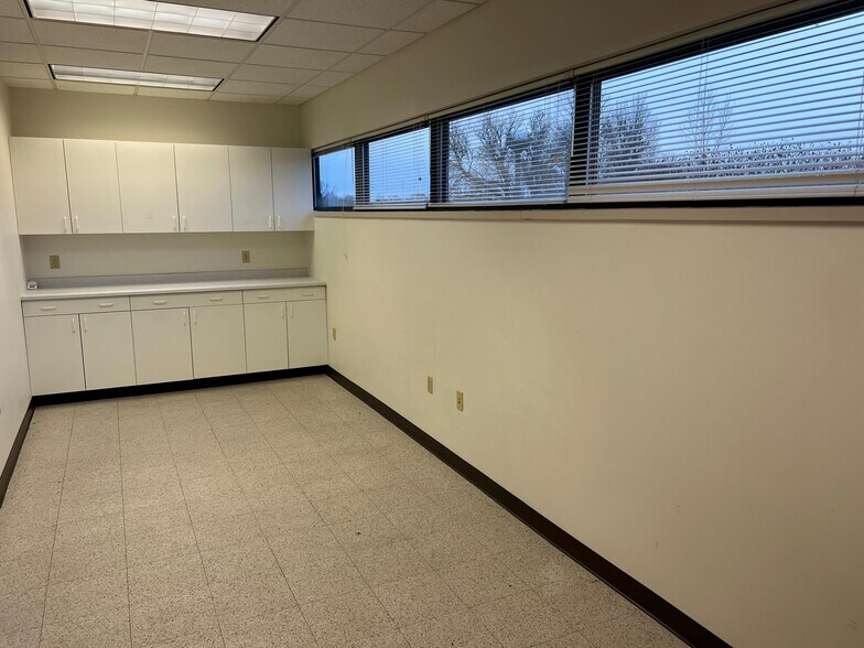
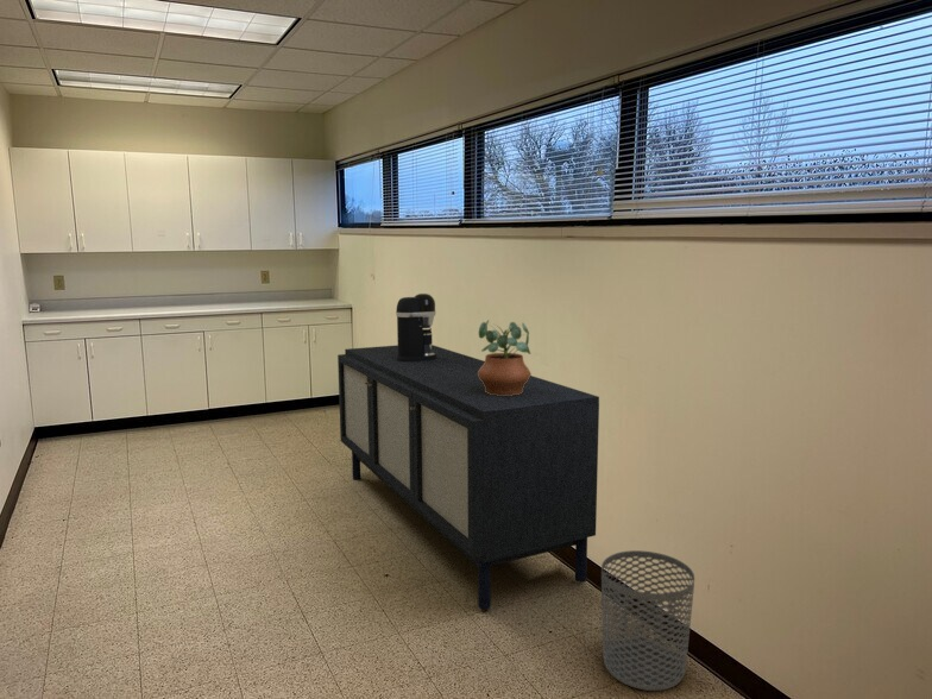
+ waste bin [600,549,695,692]
+ potted plant [478,320,533,396]
+ sideboard [336,344,600,611]
+ coffee maker [395,292,437,361]
